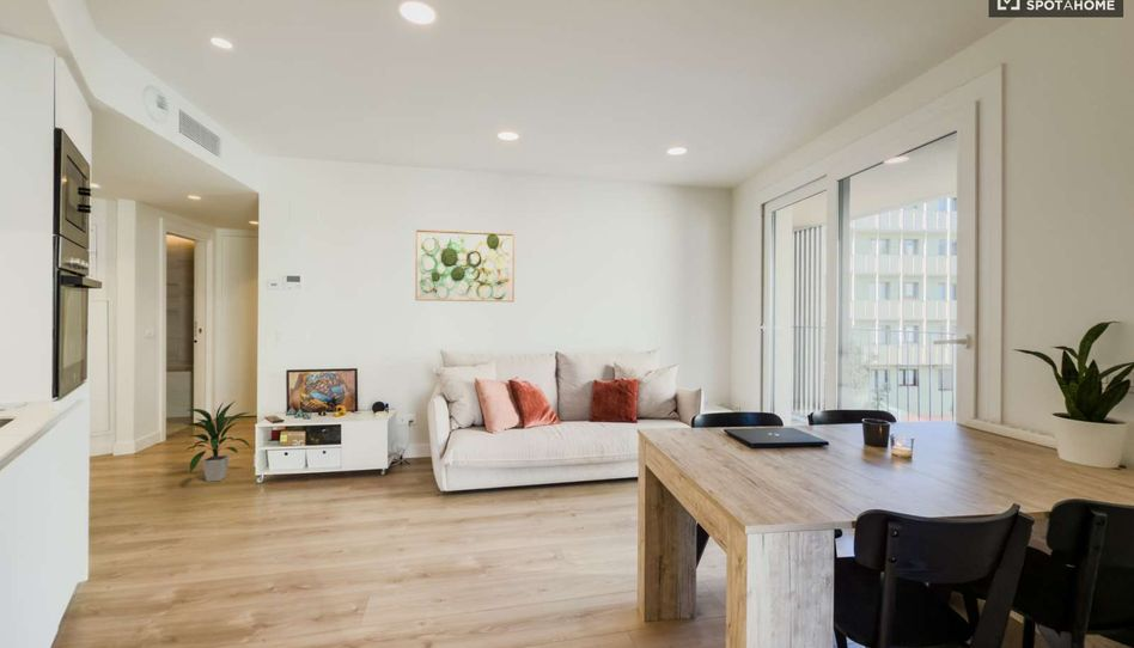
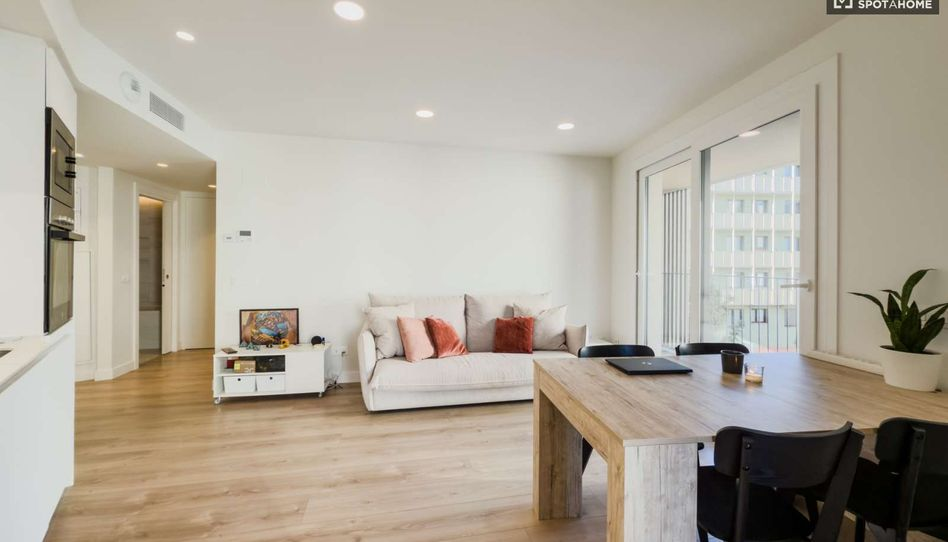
- wall art [414,228,516,304]
- indoor plant [185,401,254,483]
